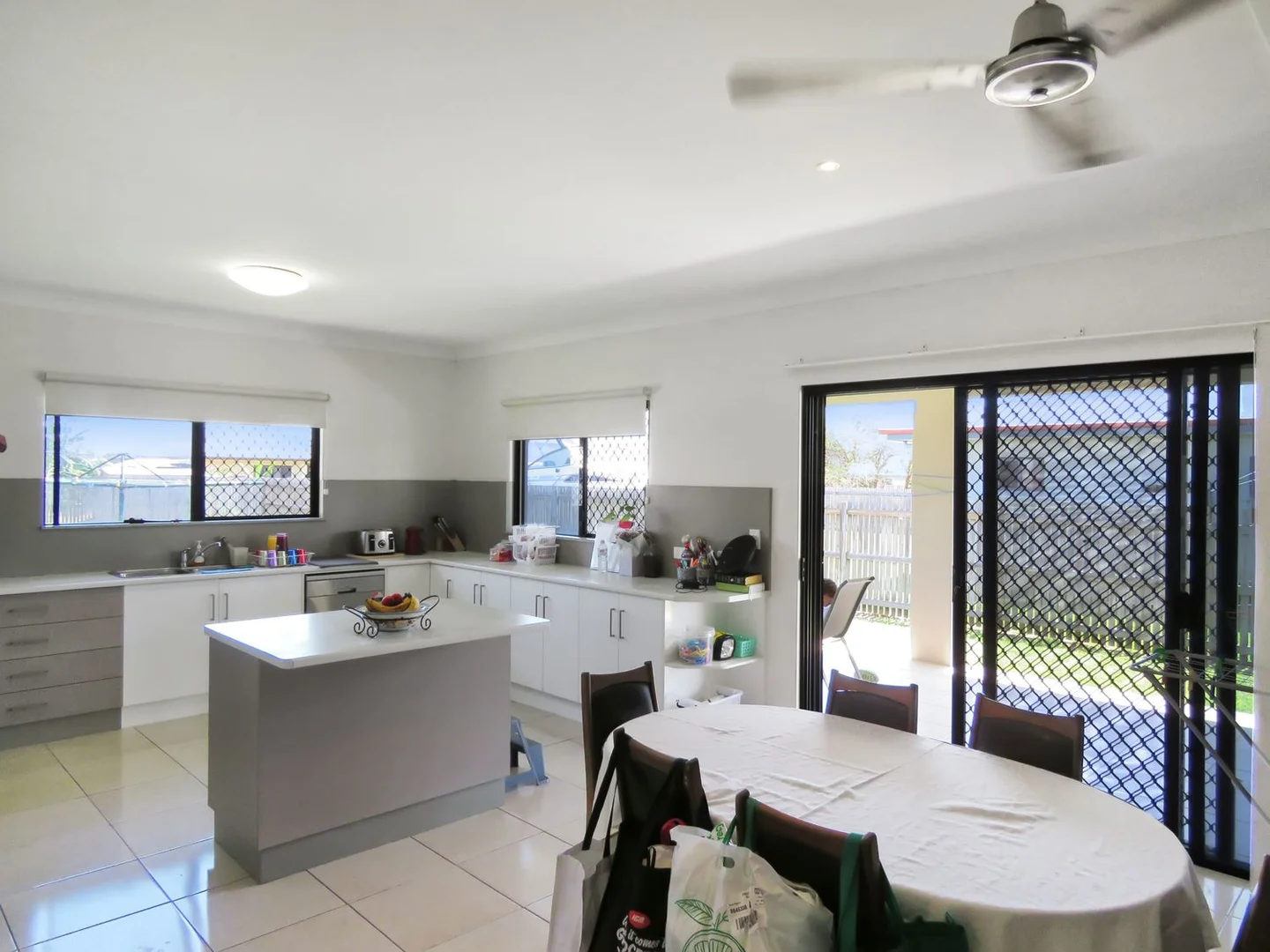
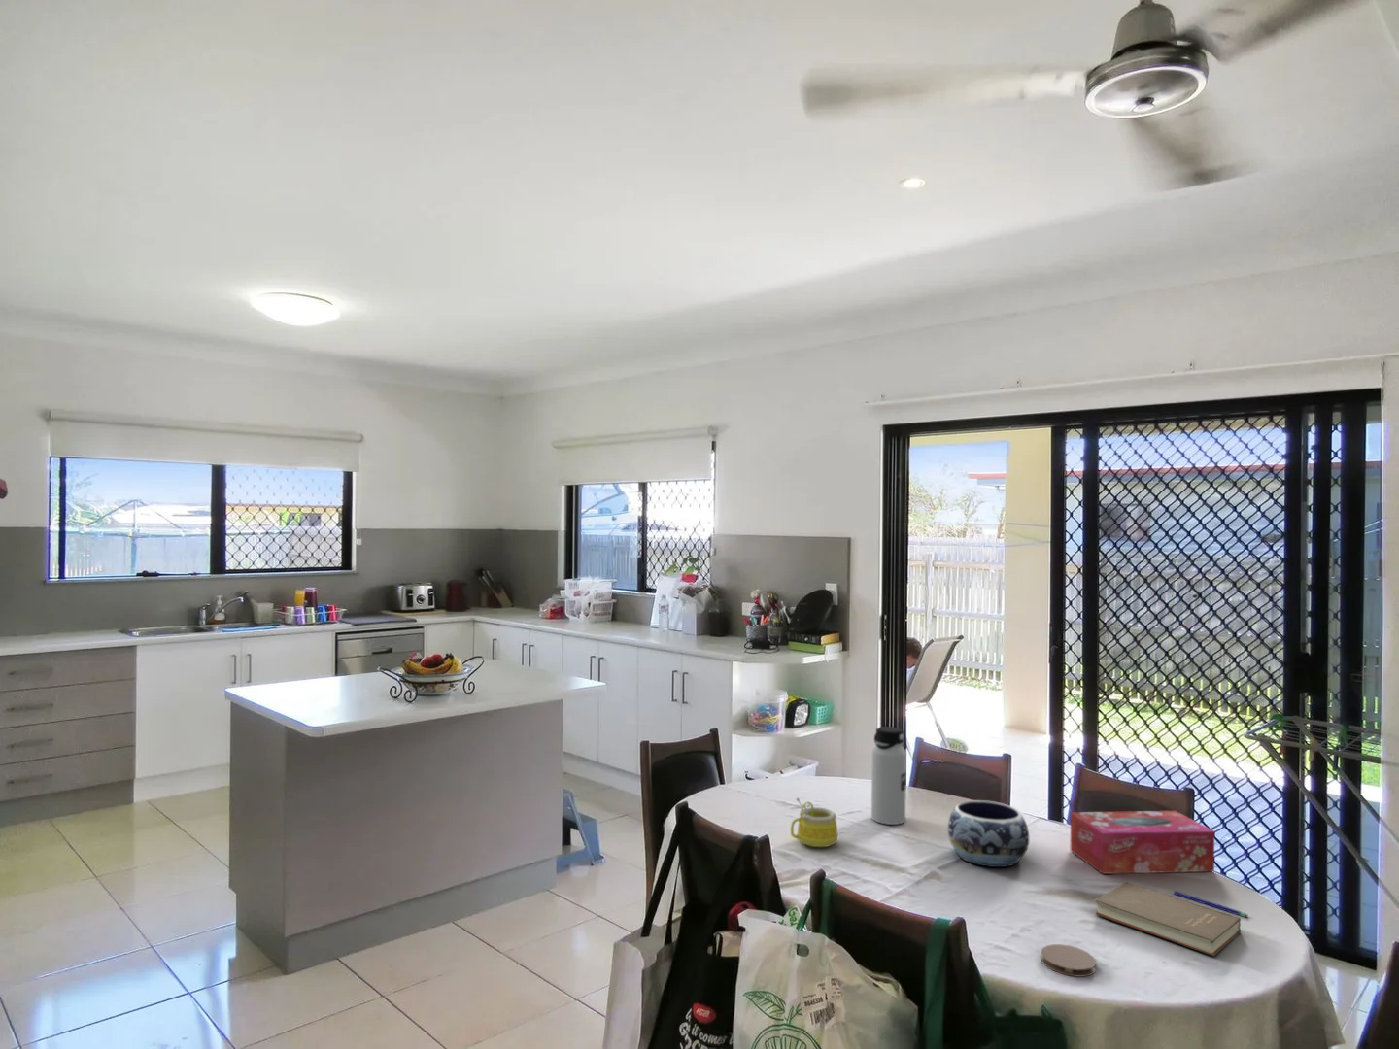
+ mug [790,798,838,848]
+ coaster [1041,943,1097,978]
+ decorative bowl [946,799,1030,868]
+ water bottle [870,725,908,825]
+ pen [1173,889,1249,919]
+ book [1094,882,1241,956]
+ tissue box [1070,810,1215,875]
